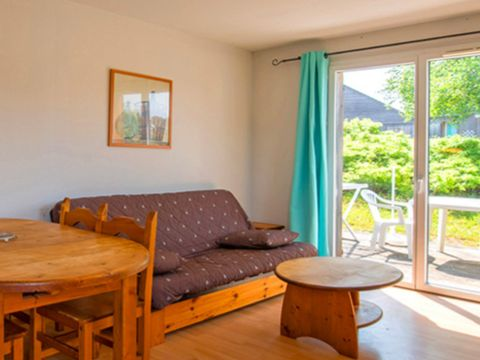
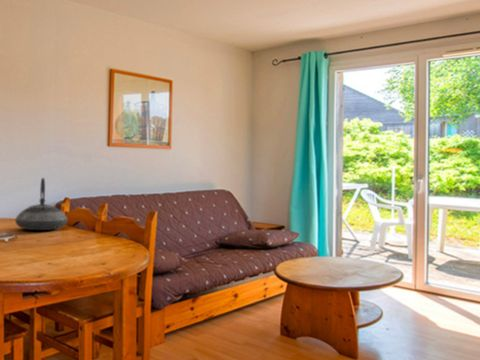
+ teapot [14,177,68,231]
